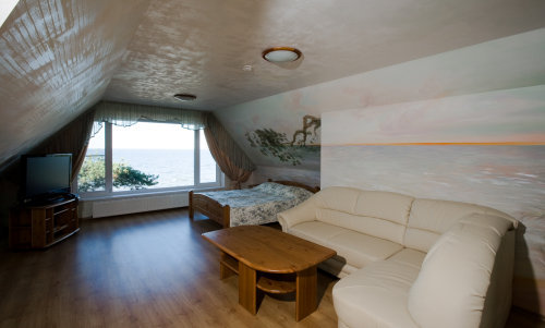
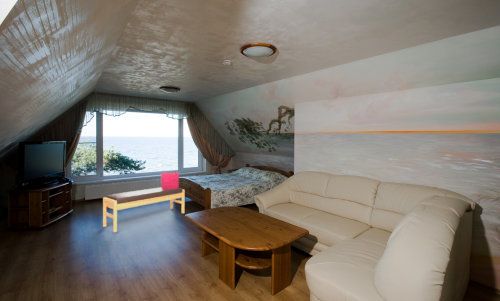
+ storage bin [160,171,180,190]
+ bench [102,186,185,233]
